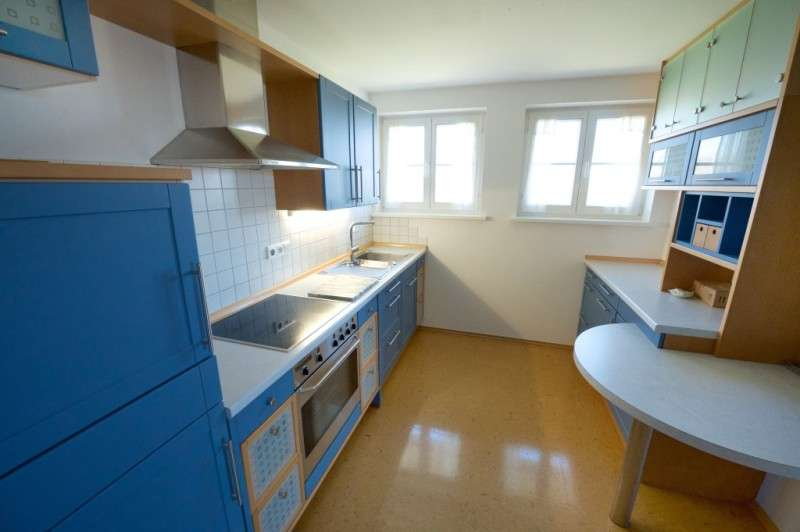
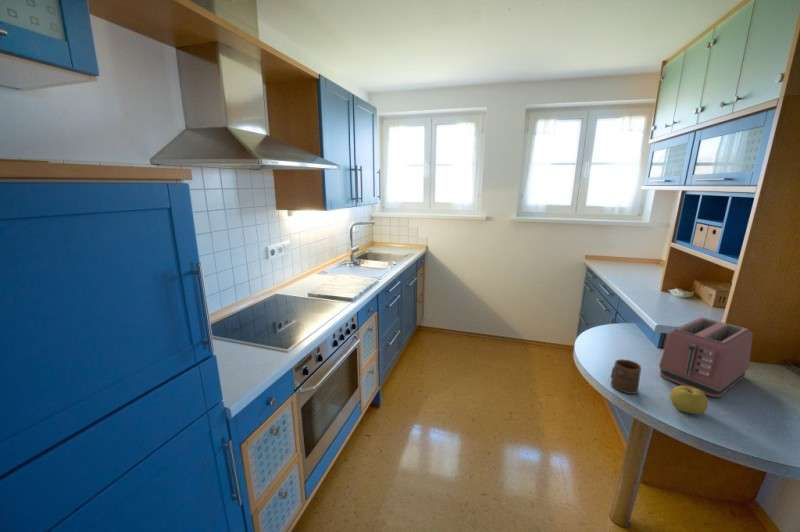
+ cup [610,358,642,395]
+ fruit [669,385,709,415]
+ toaster [658,316,754,398]
